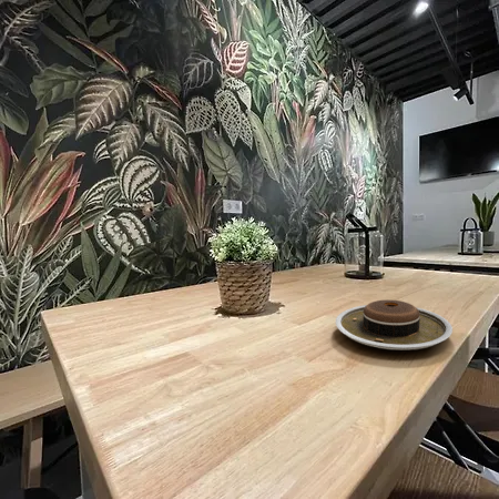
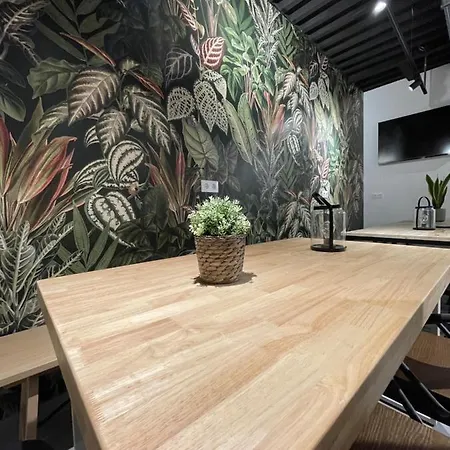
- plate [335,298,454,352]
